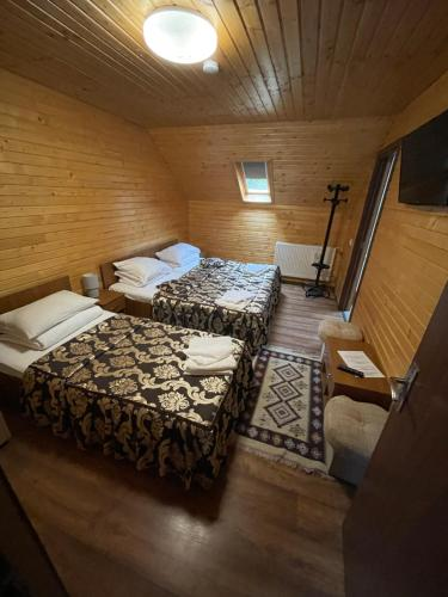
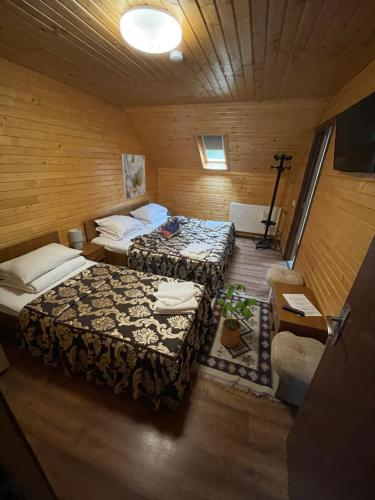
+ house plant [217,282,259,348]
+ tote bag [160,217,181,239]
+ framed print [121,153,147,200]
